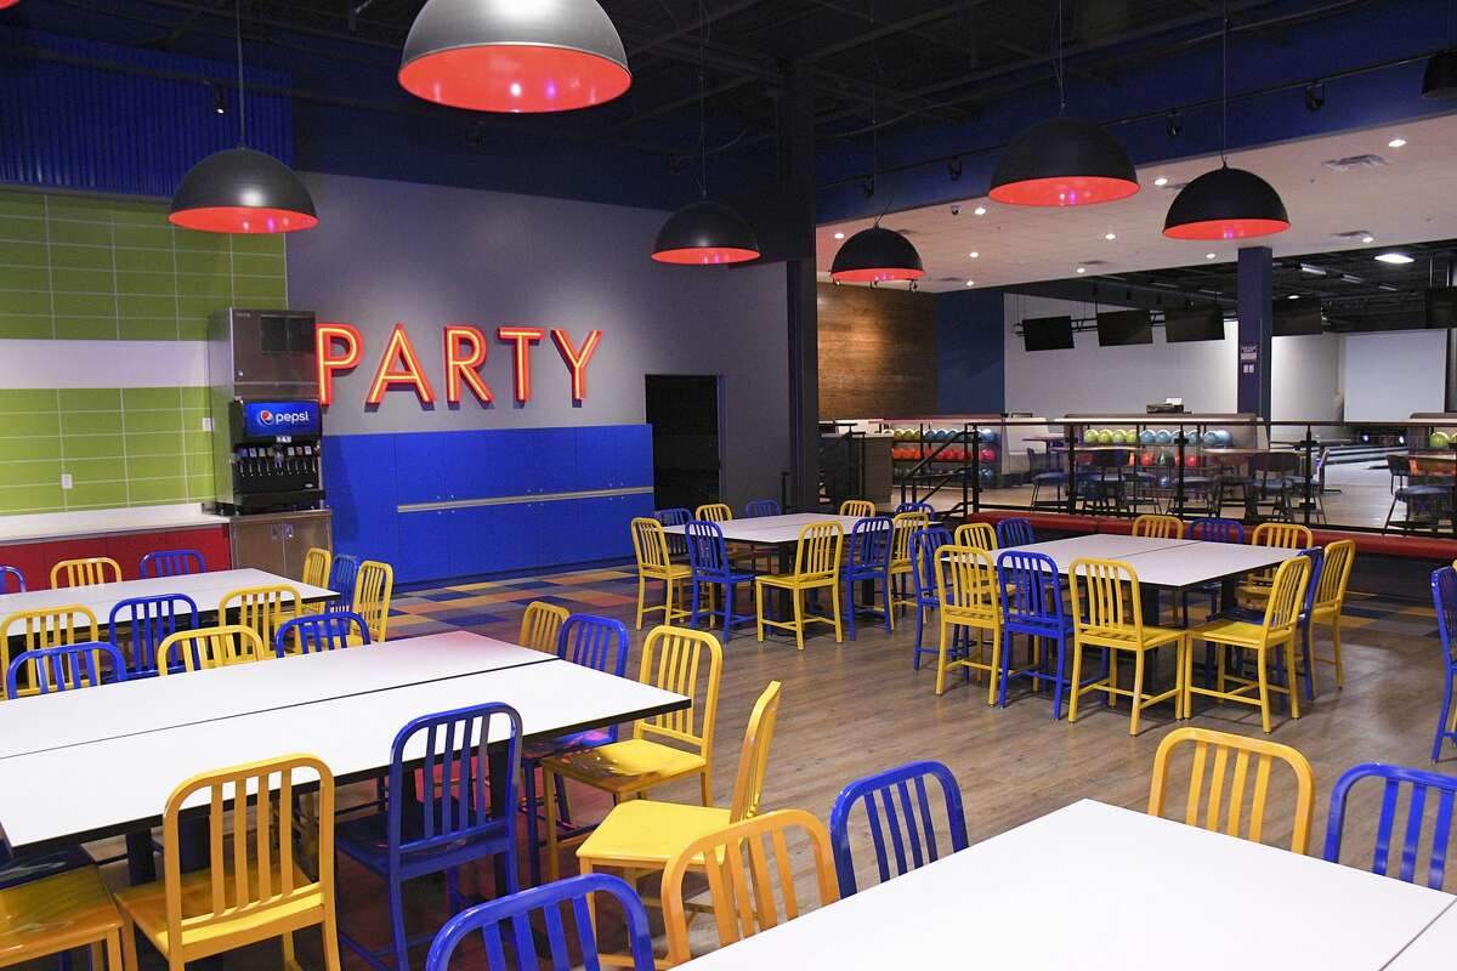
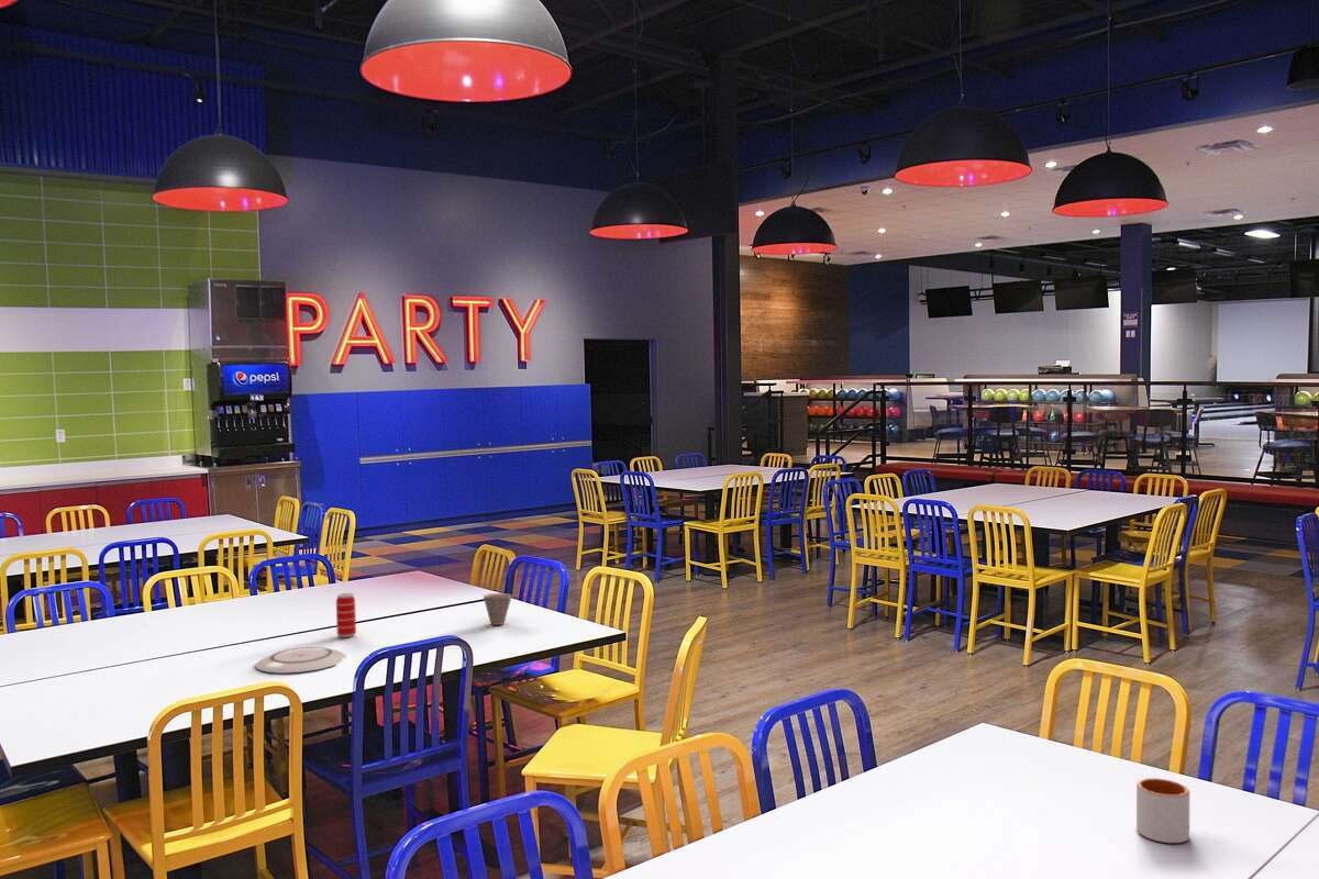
+ mug [1135,777,1190,844]
+ plate [255,646,347,675]
+ cup [483,592,513,626]
+ beverage can [335,592,357,638]
